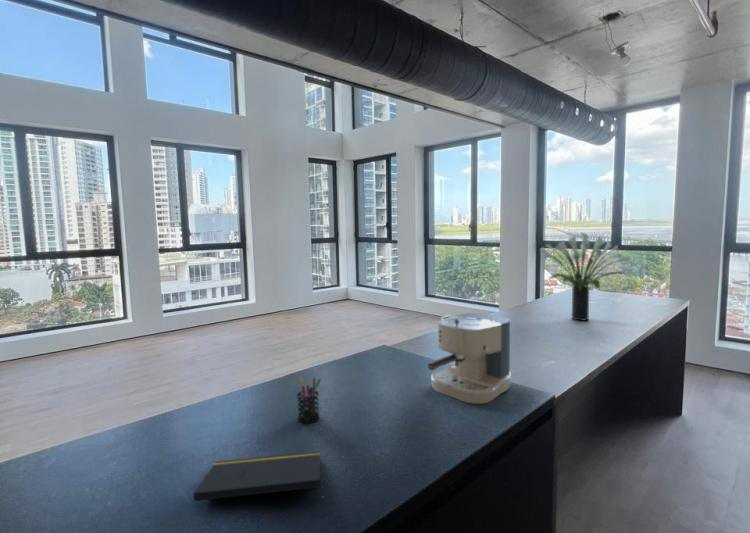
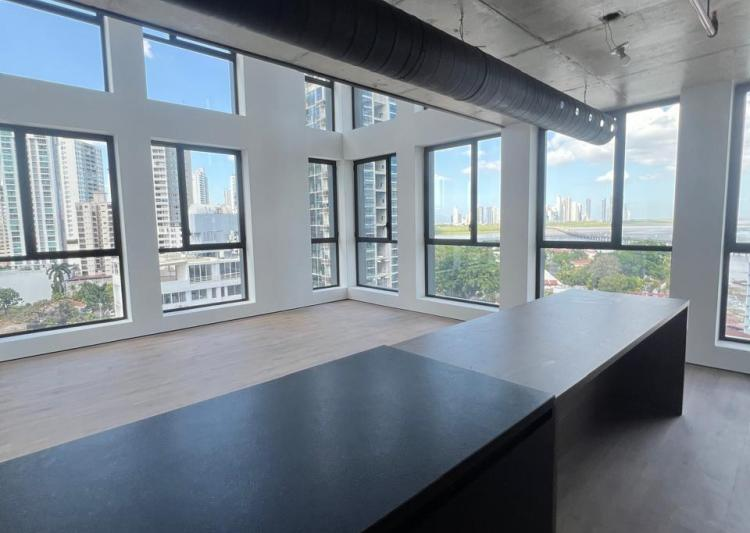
- pen holder [296,376,322,425]
- notepad [193,450,325,502]
- coffee maker [427,312,512,405]
- potted plant [540,232,632,322]
